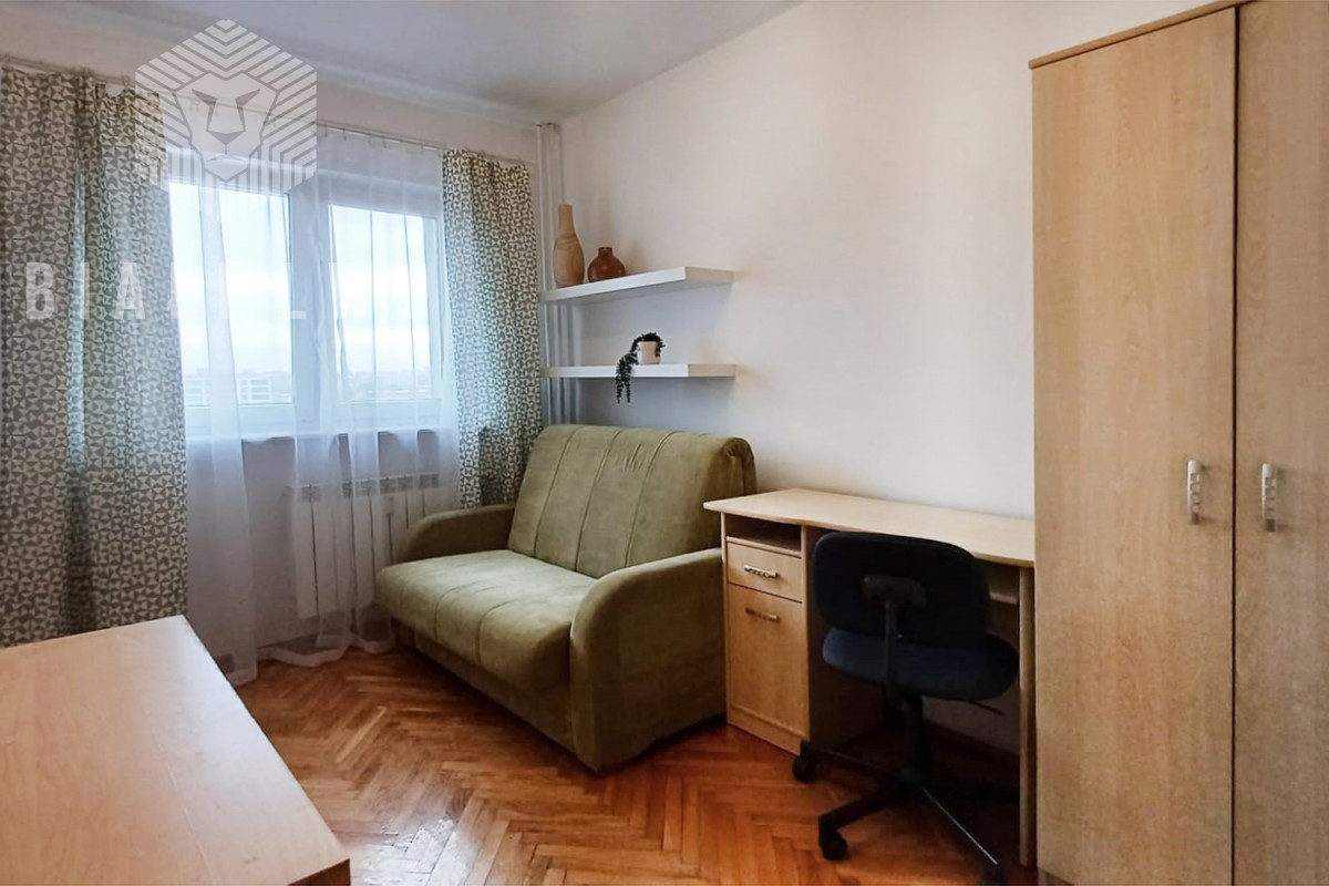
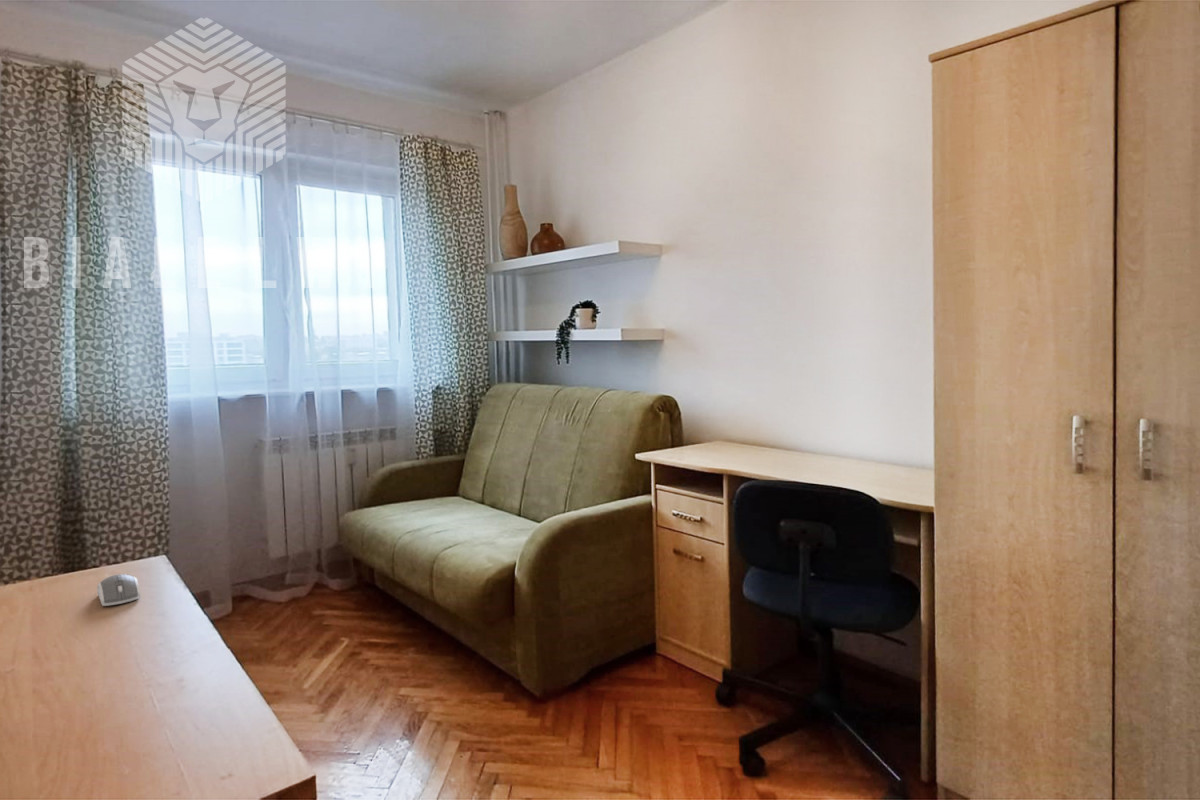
+ computer mouse [96,573,141,607]
